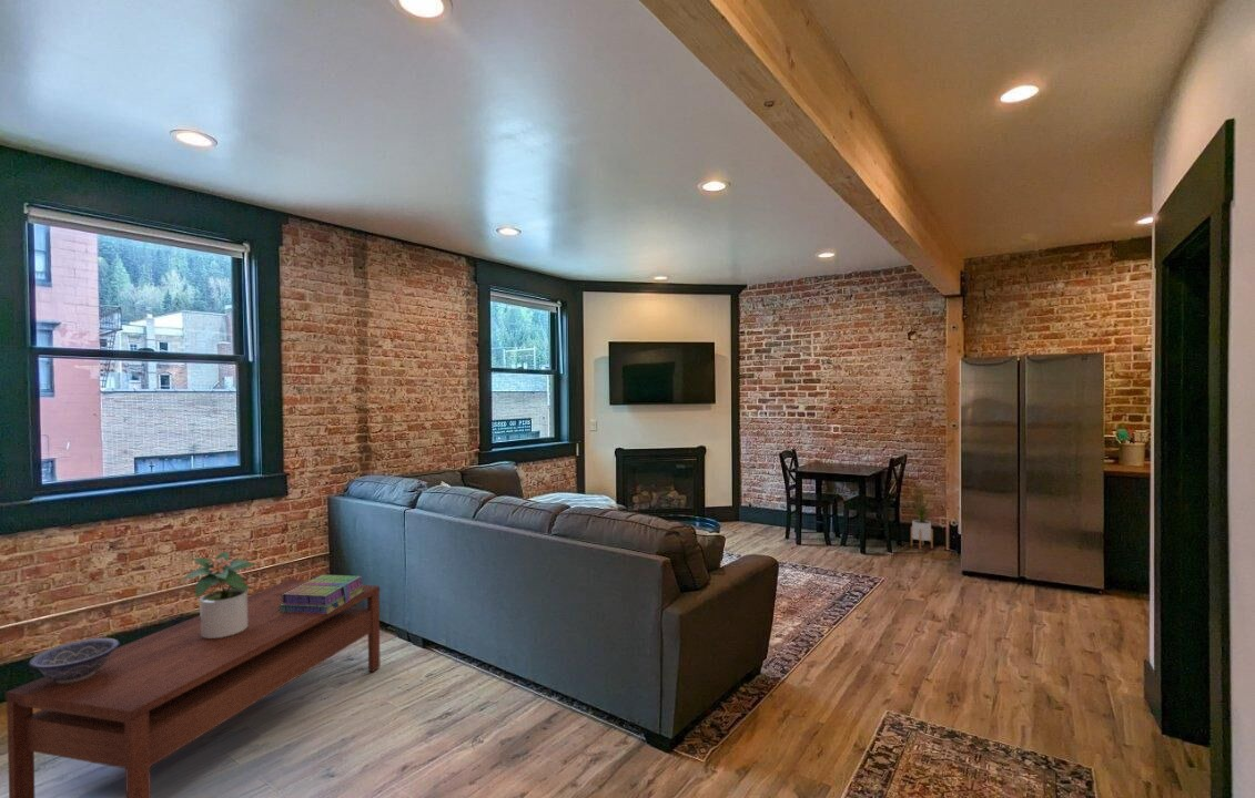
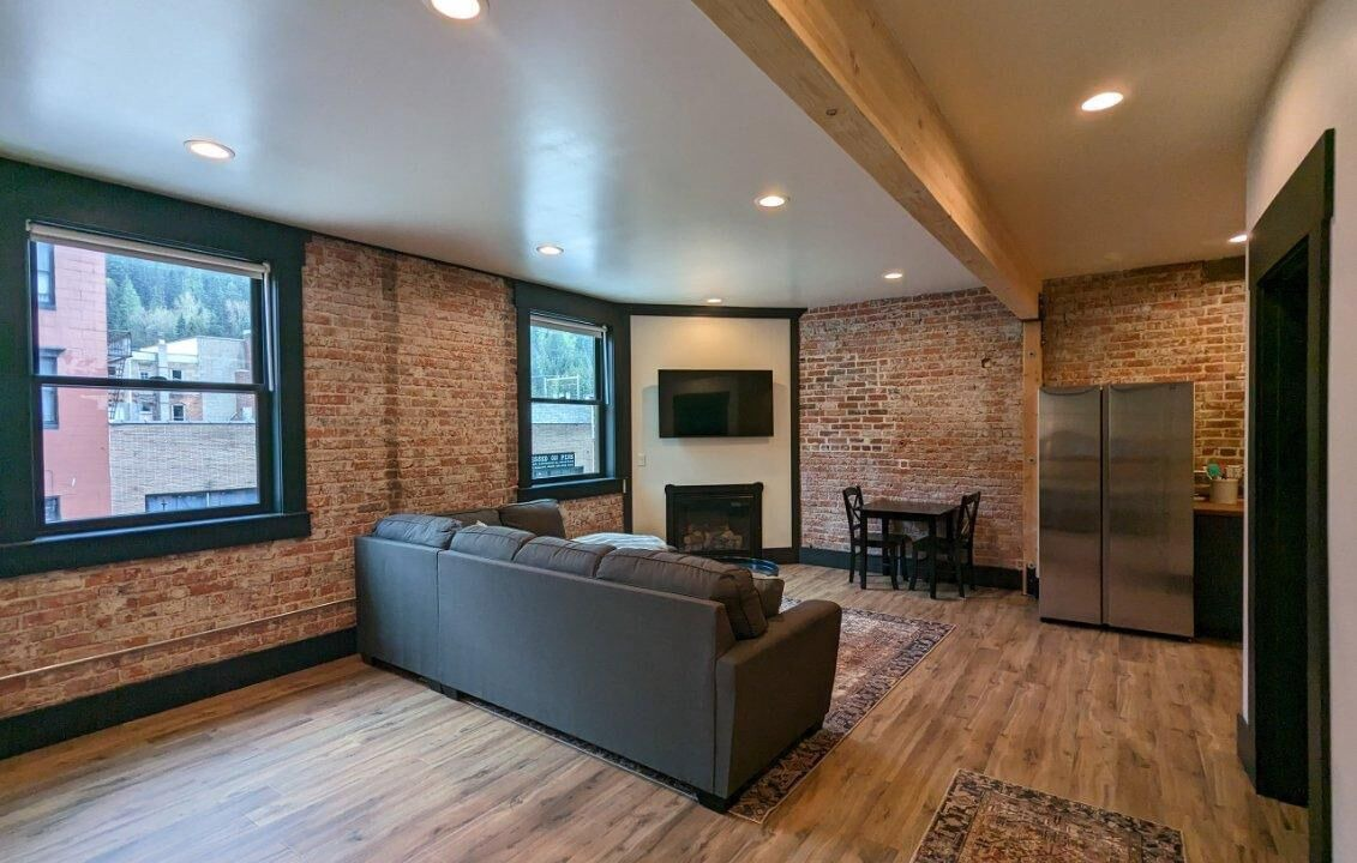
- coffee table [4,579,382,798]
- potted plant [180,550,260,638]
- stack of books [279,573,366,614]
- house plant [902,483,943,550]
- decorative bowl [28,637,121,684]
